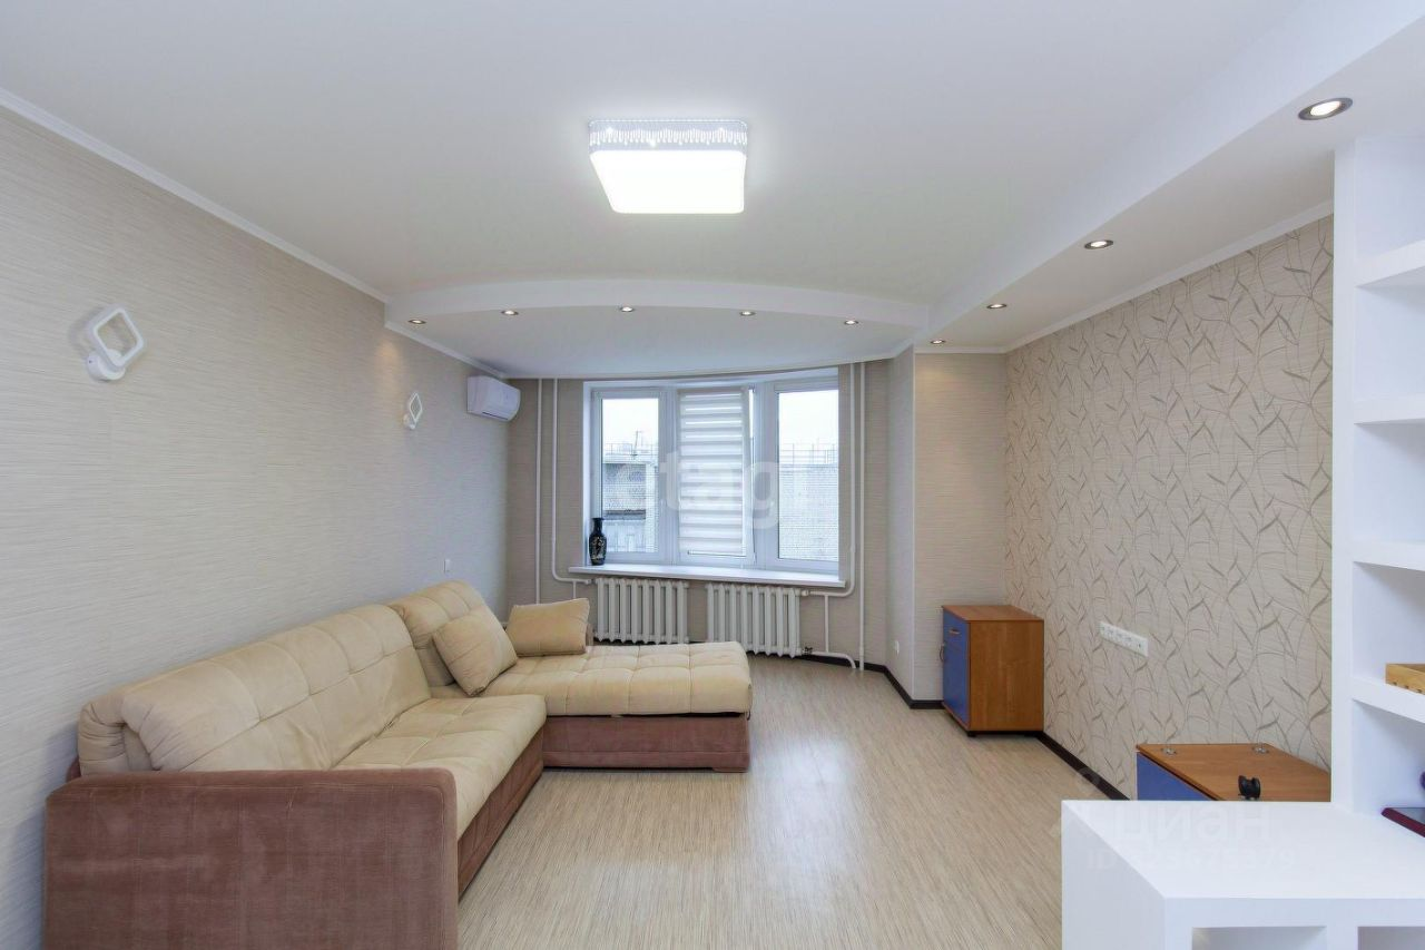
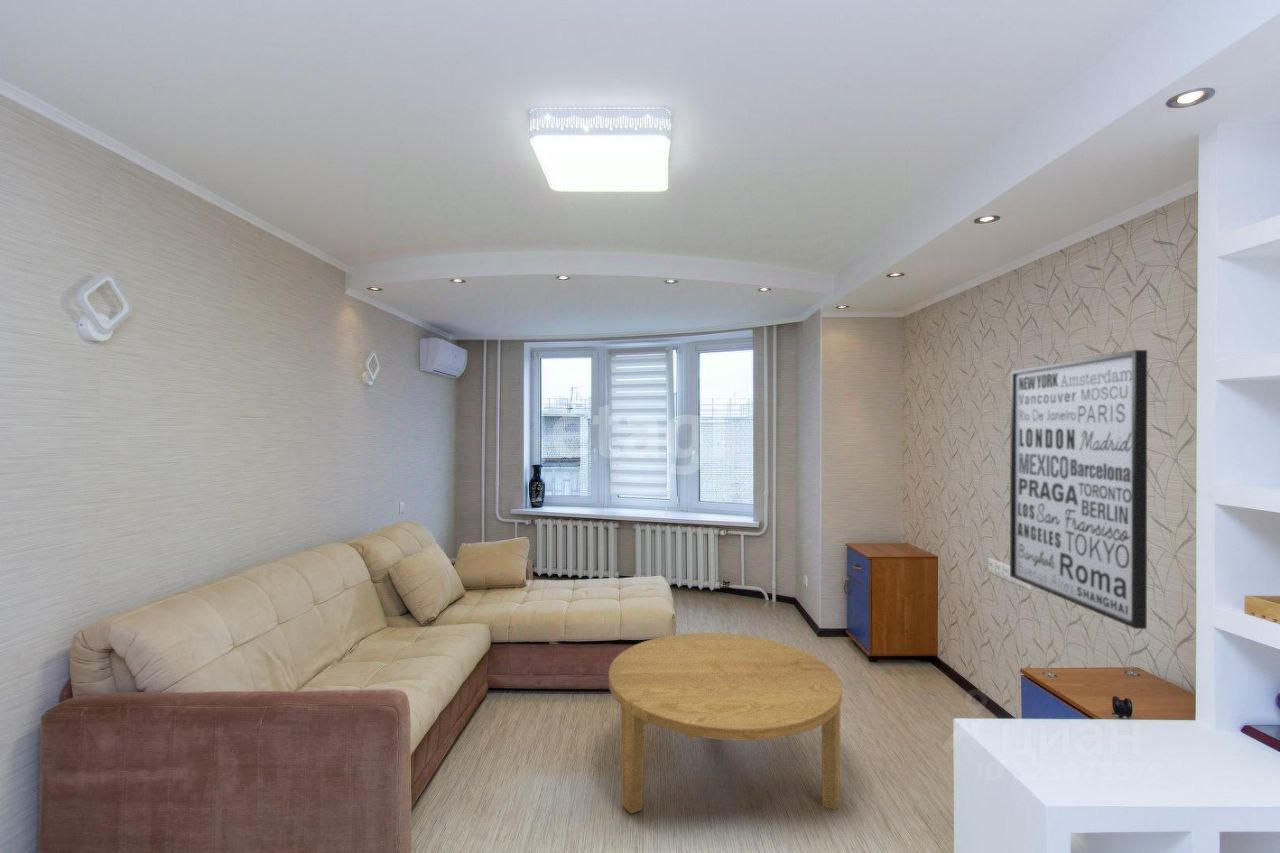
+ wall art [1009,349,1148,630]
+ coffee table [608,632,843,815]
